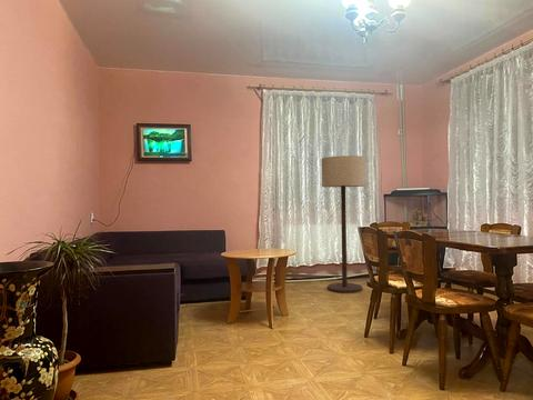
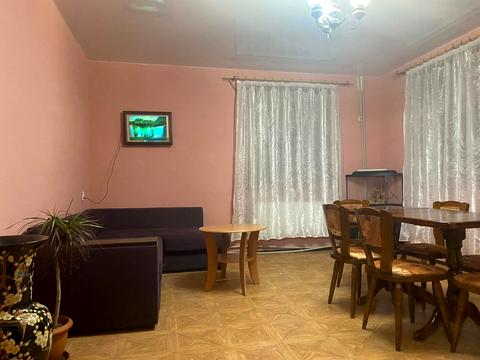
- floor lamp [320,154,366,294]
